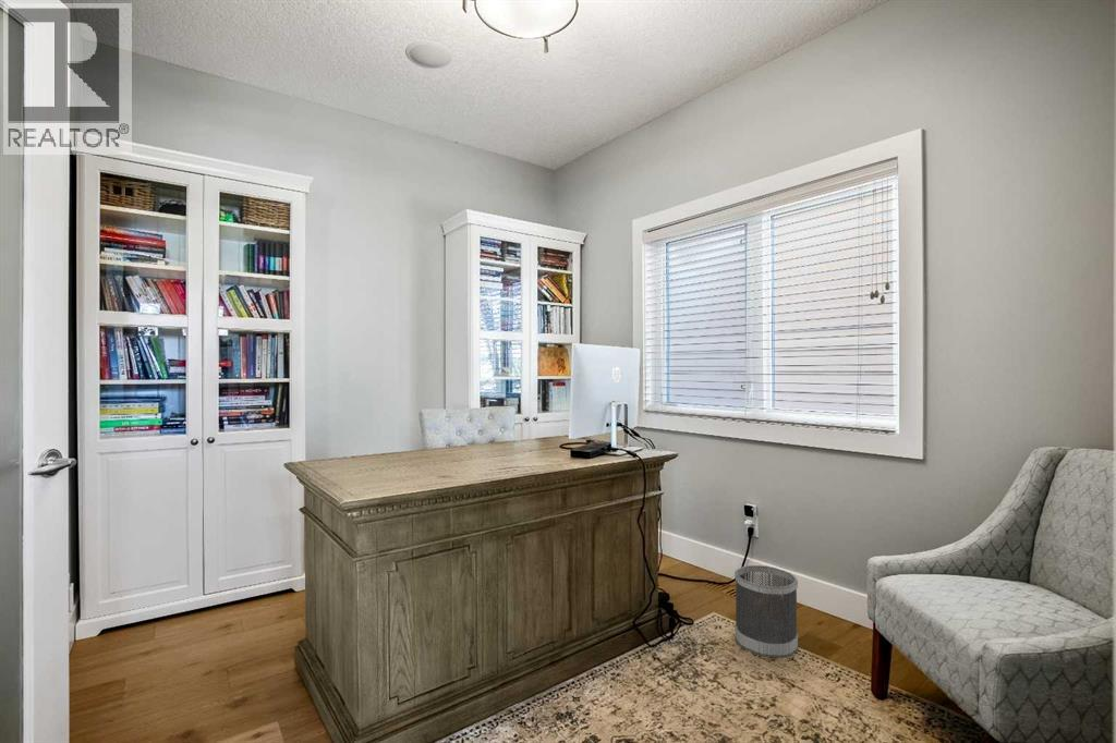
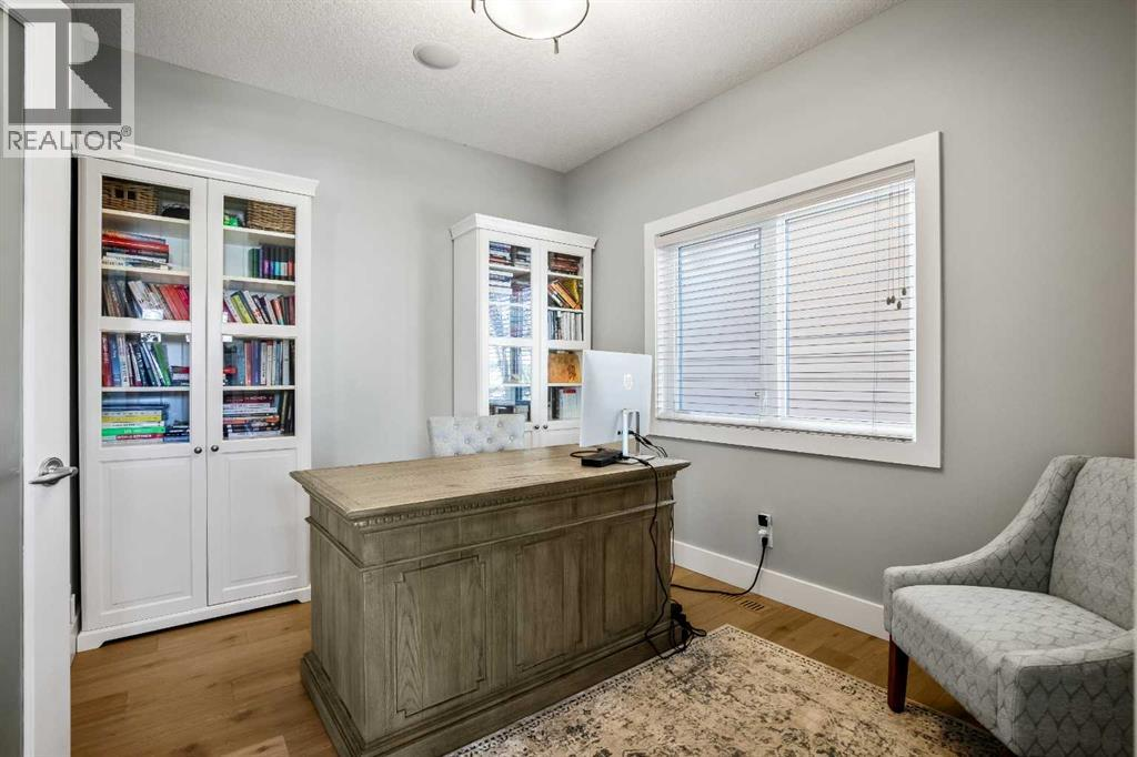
- wastebasket [733,564,799,659]
